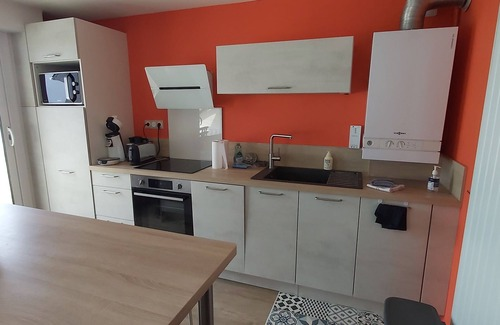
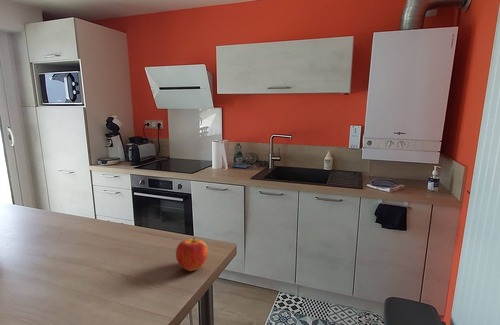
+ apple [175,236,209,272]
